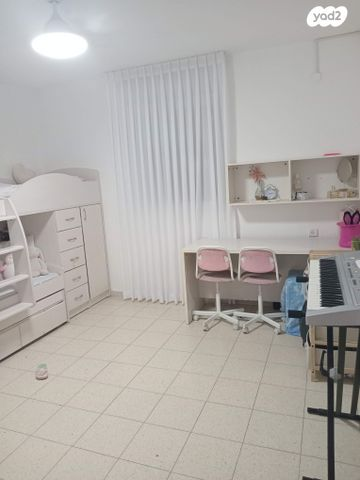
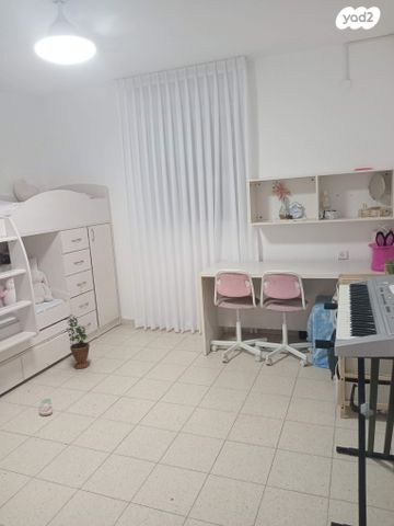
+ potted plant [63,313,91,370]
